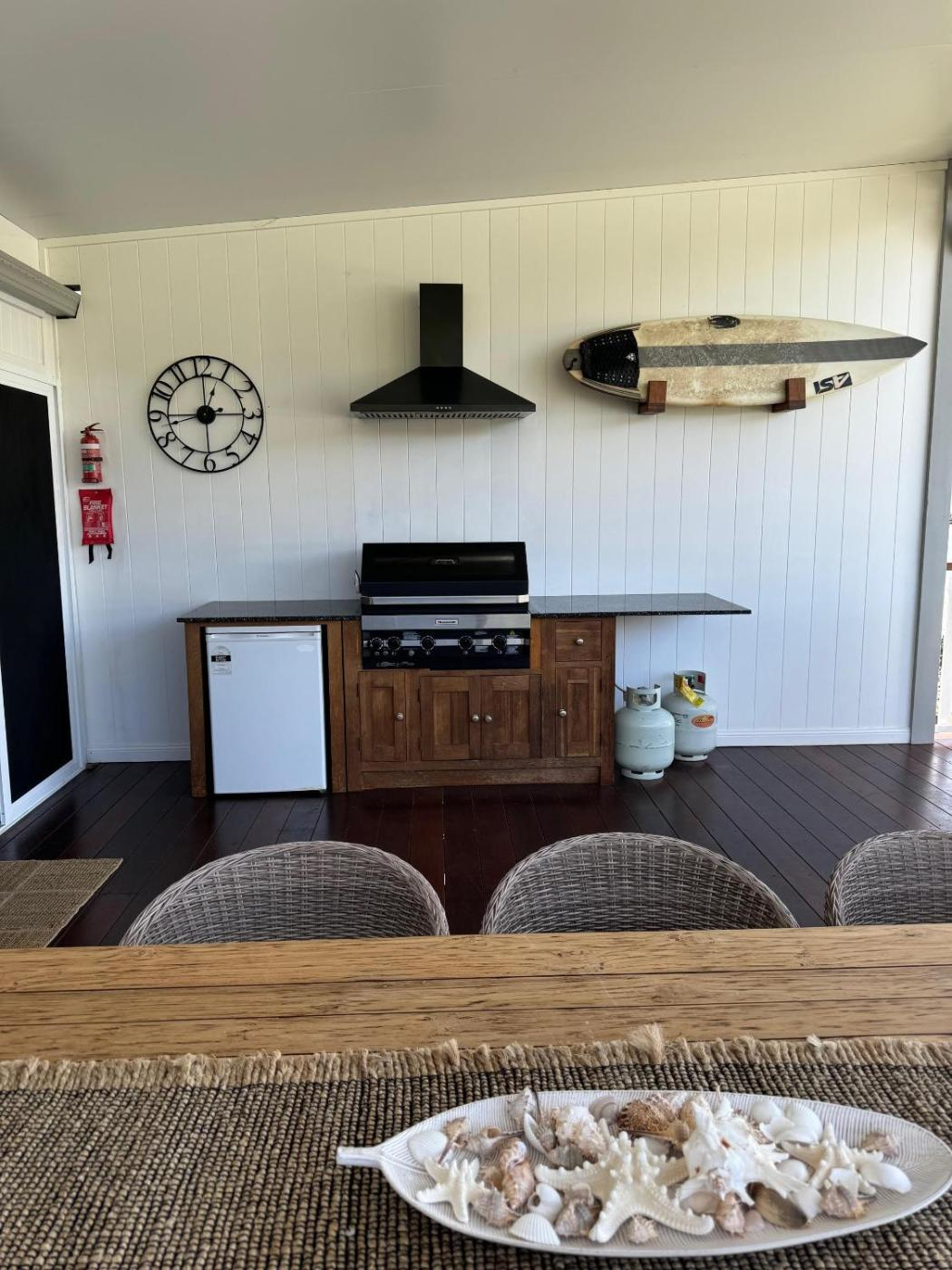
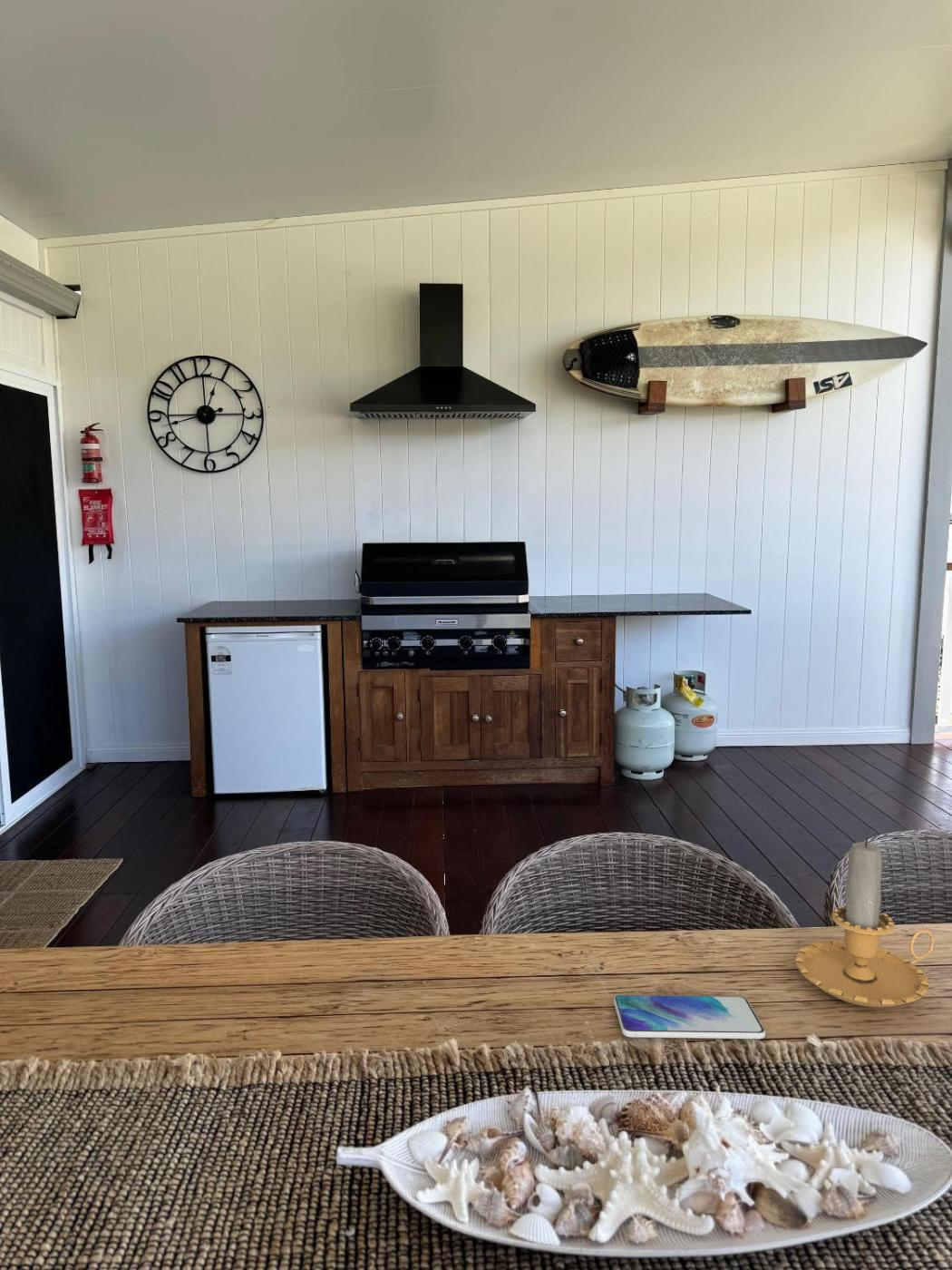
+ smartphone [613,994,766,1040]
+ candle [795,836,935,1008]
